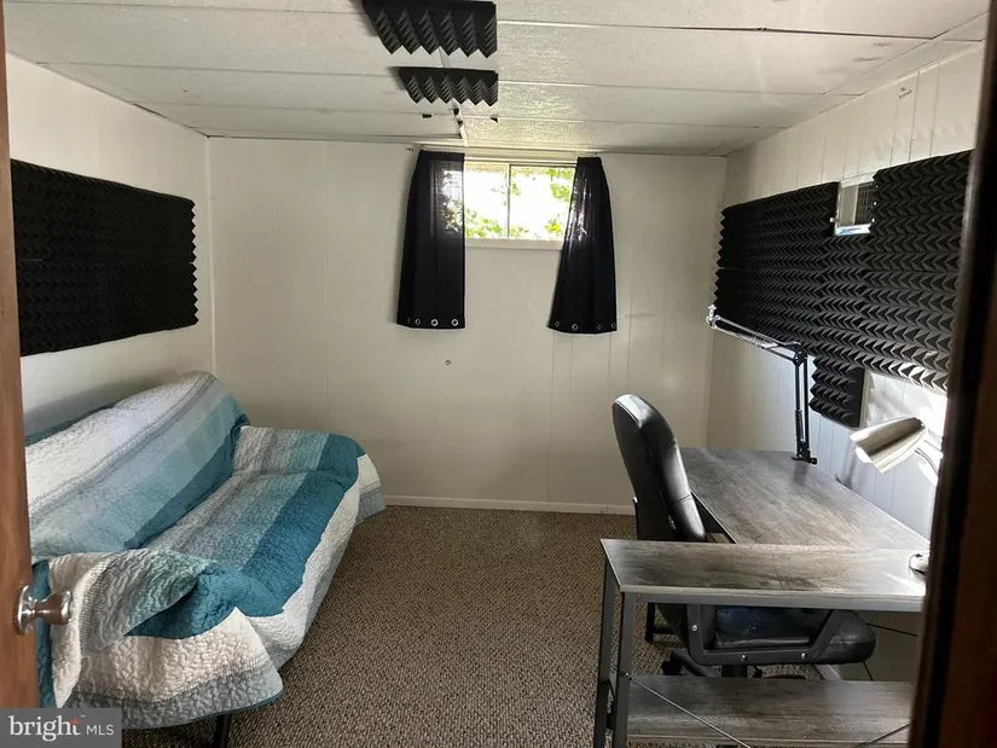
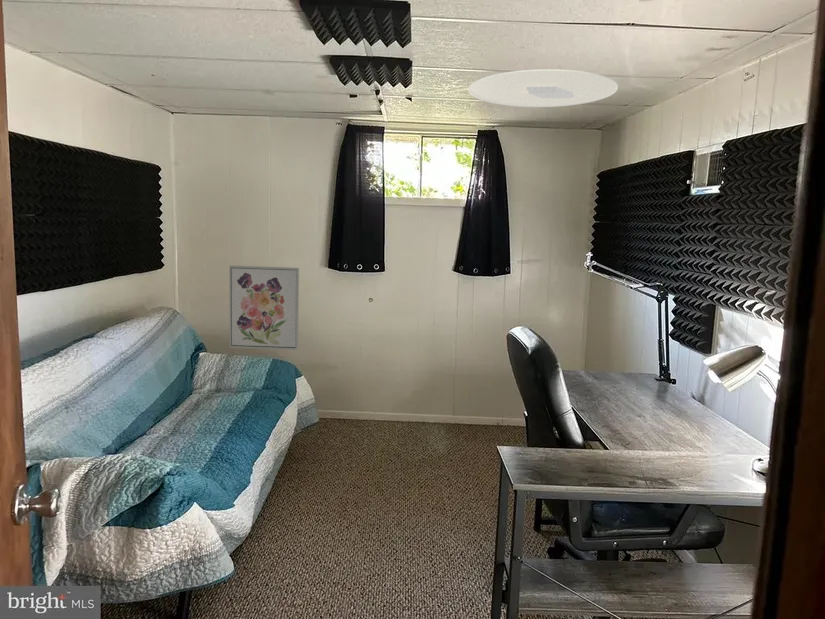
+ ceiling light [467,68,619,108]
+ wall art [228,264,300,351]
